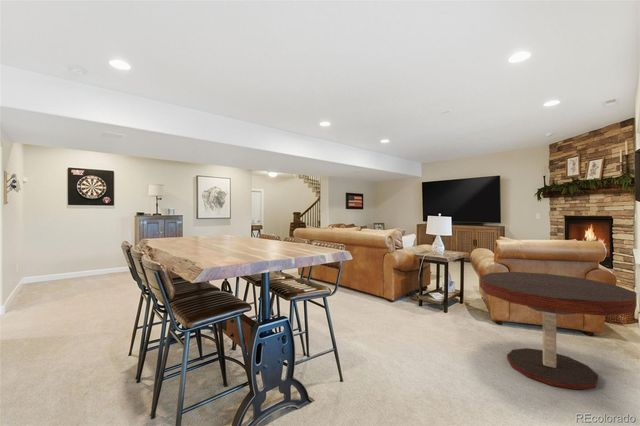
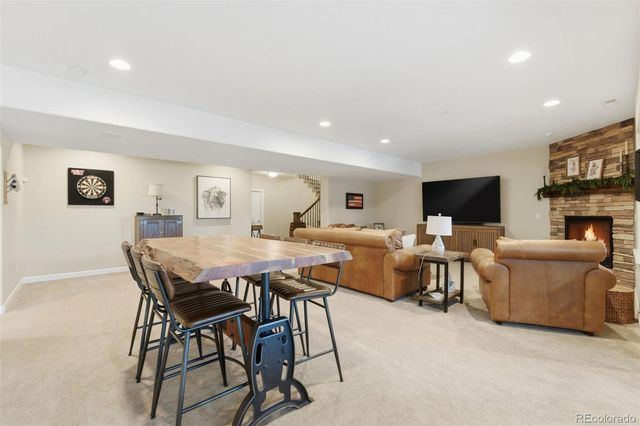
- coffee table [479,271,638,390]
